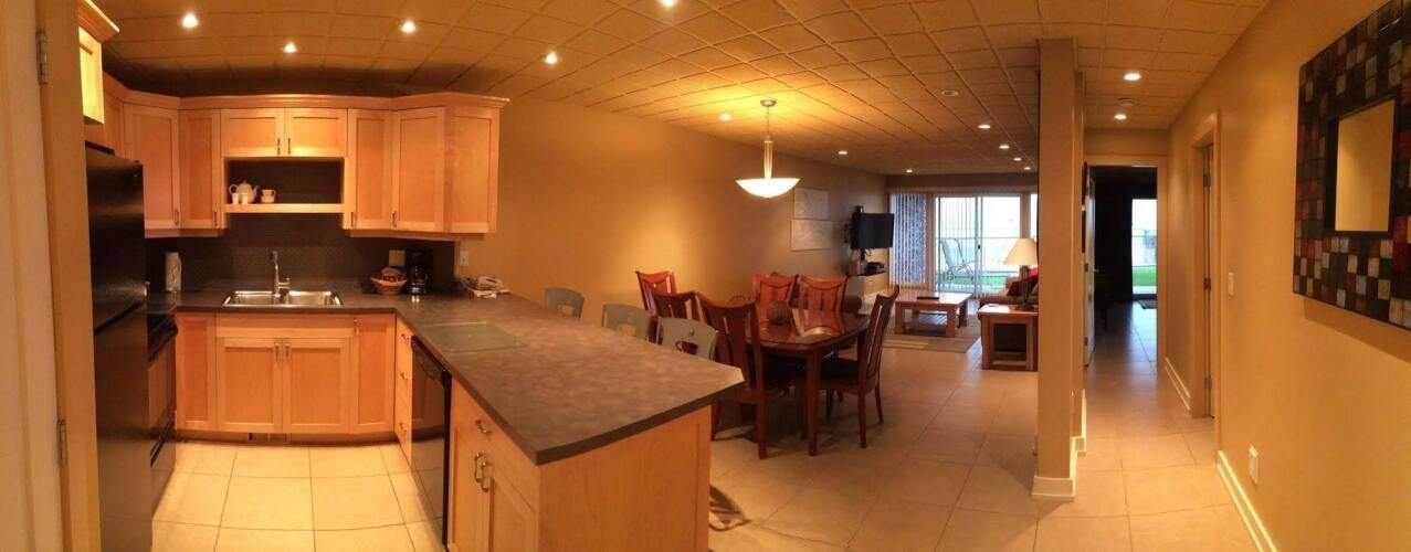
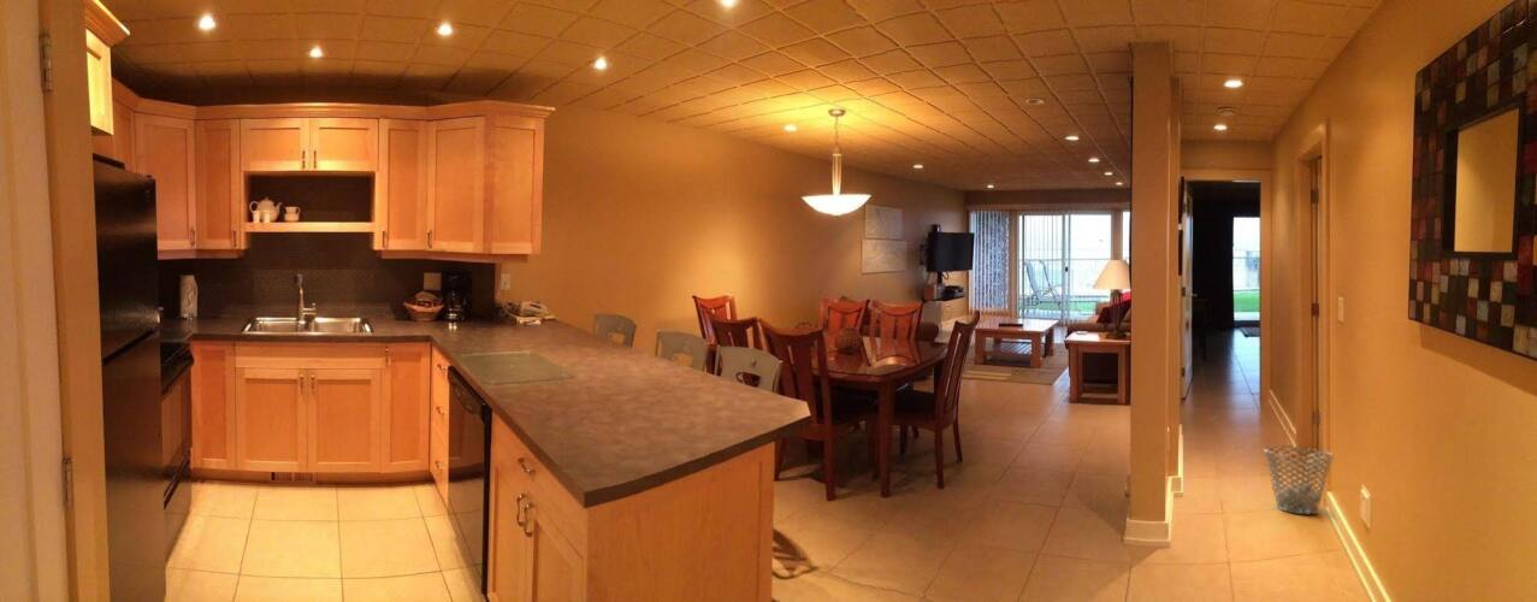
+ waste basket [1263,444,1335,515]
